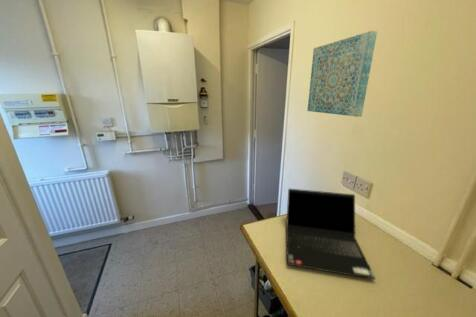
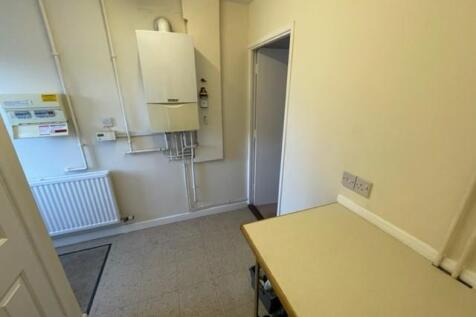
- laptop computer [285,188,377,280]
- wall art [307,30,378,118]
